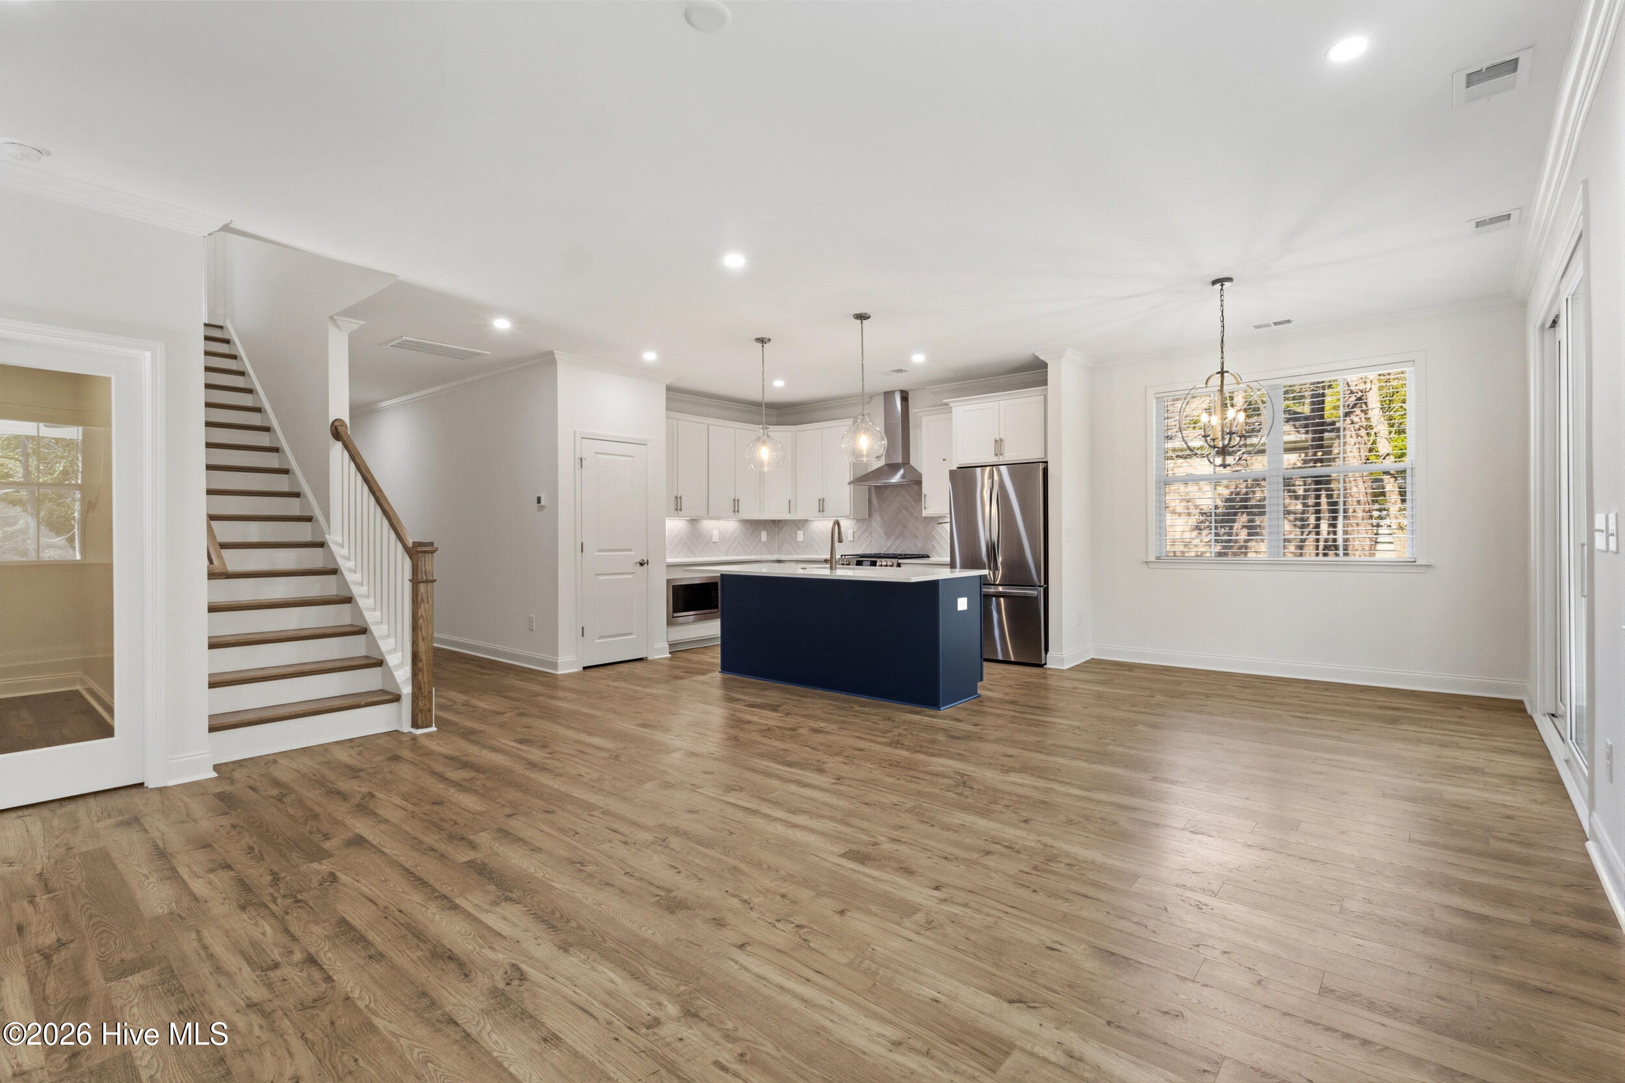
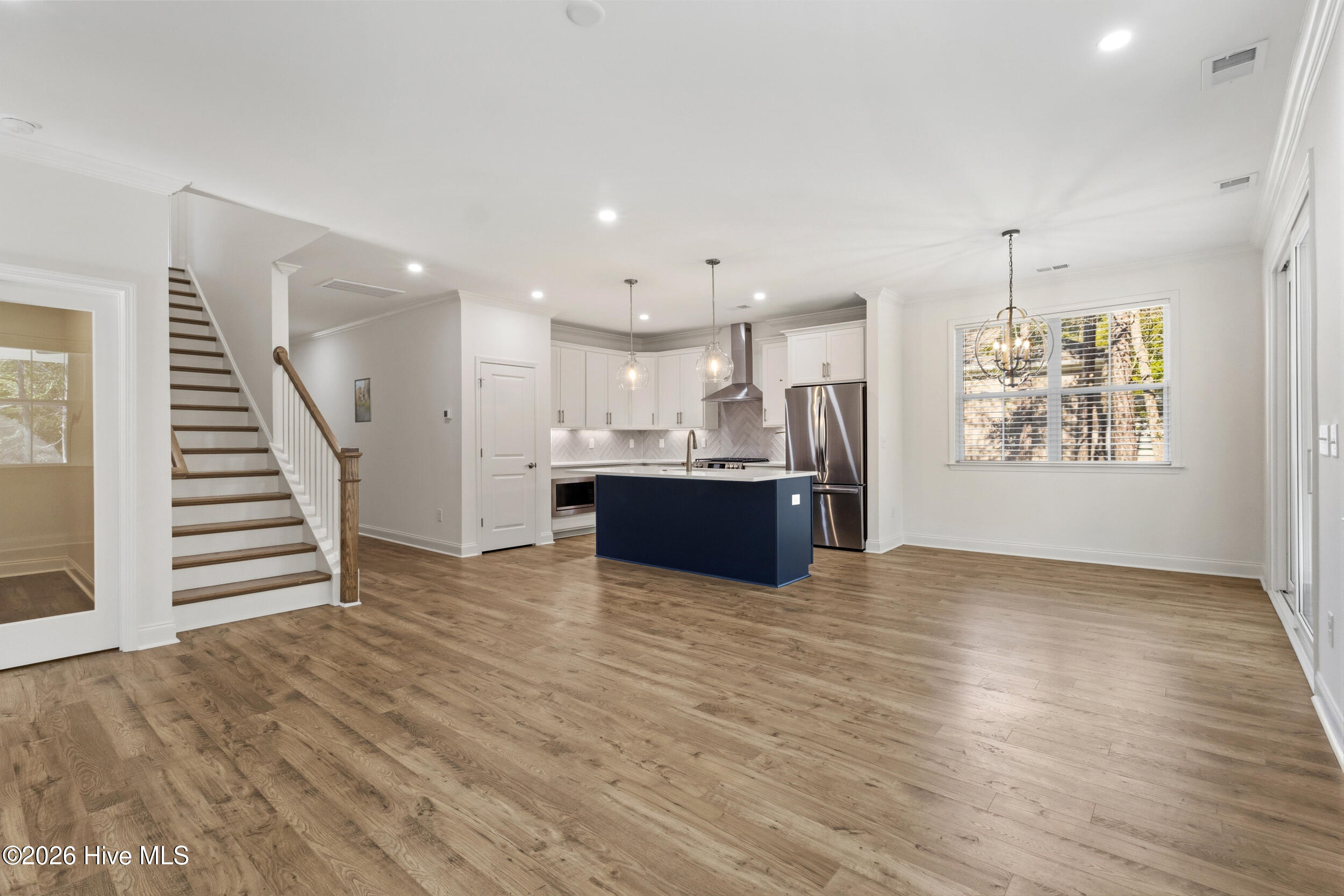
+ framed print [354,377,373,423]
